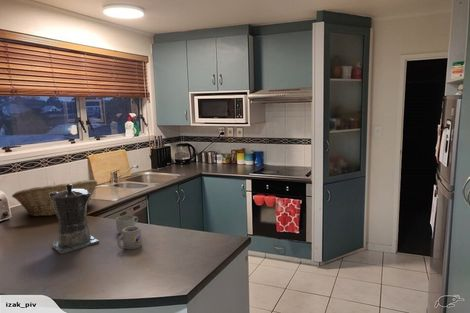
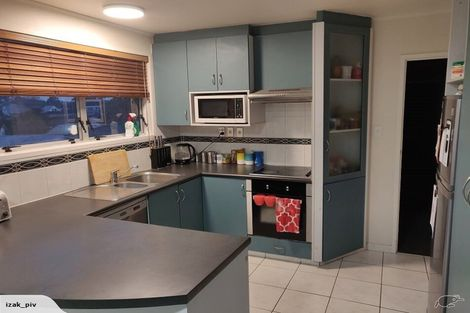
- fruit basket [11,179,99,217]
- coffee maker [50,183,100,255]
- mug [115,214,139,235]
- mug [116,225,143,251]
